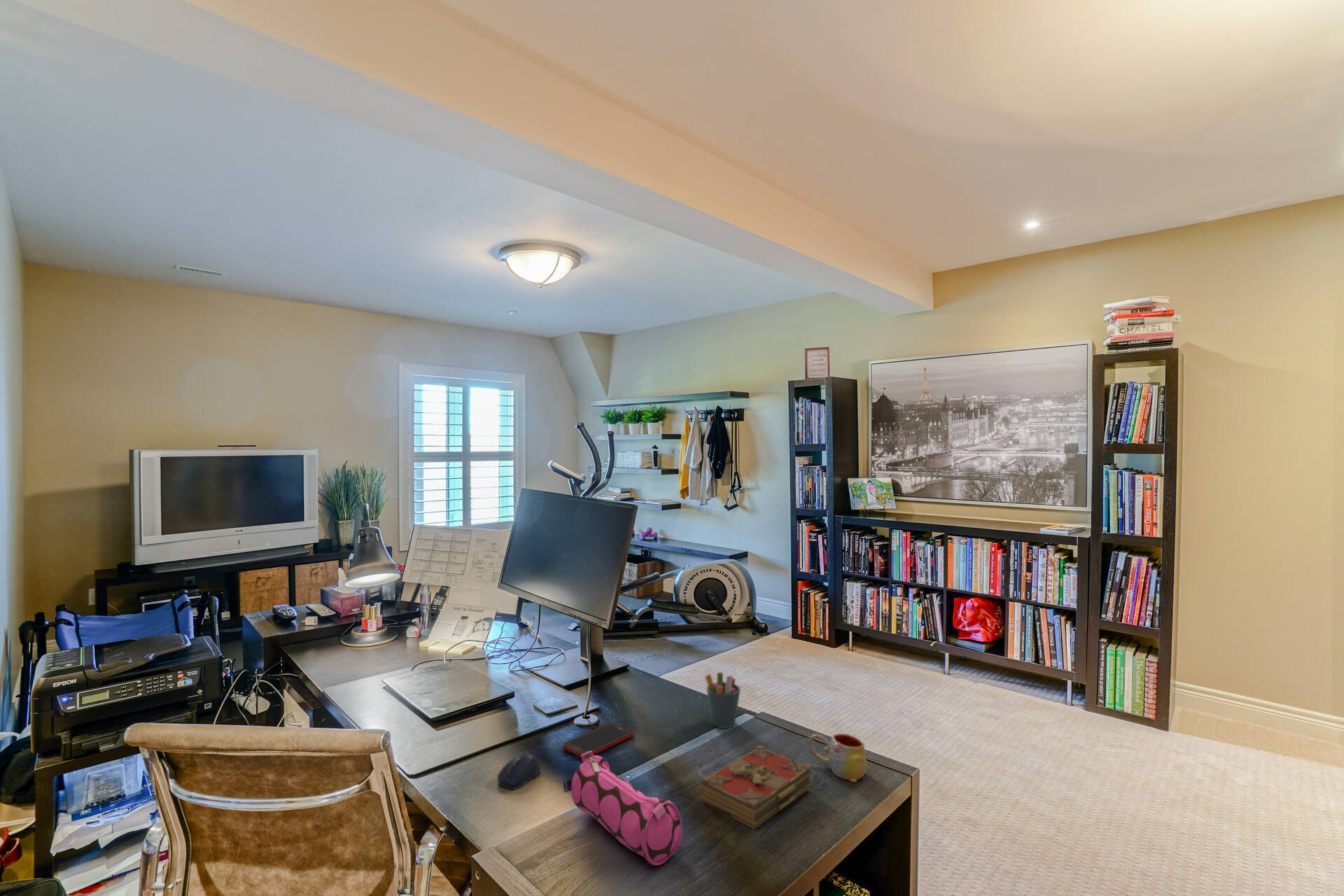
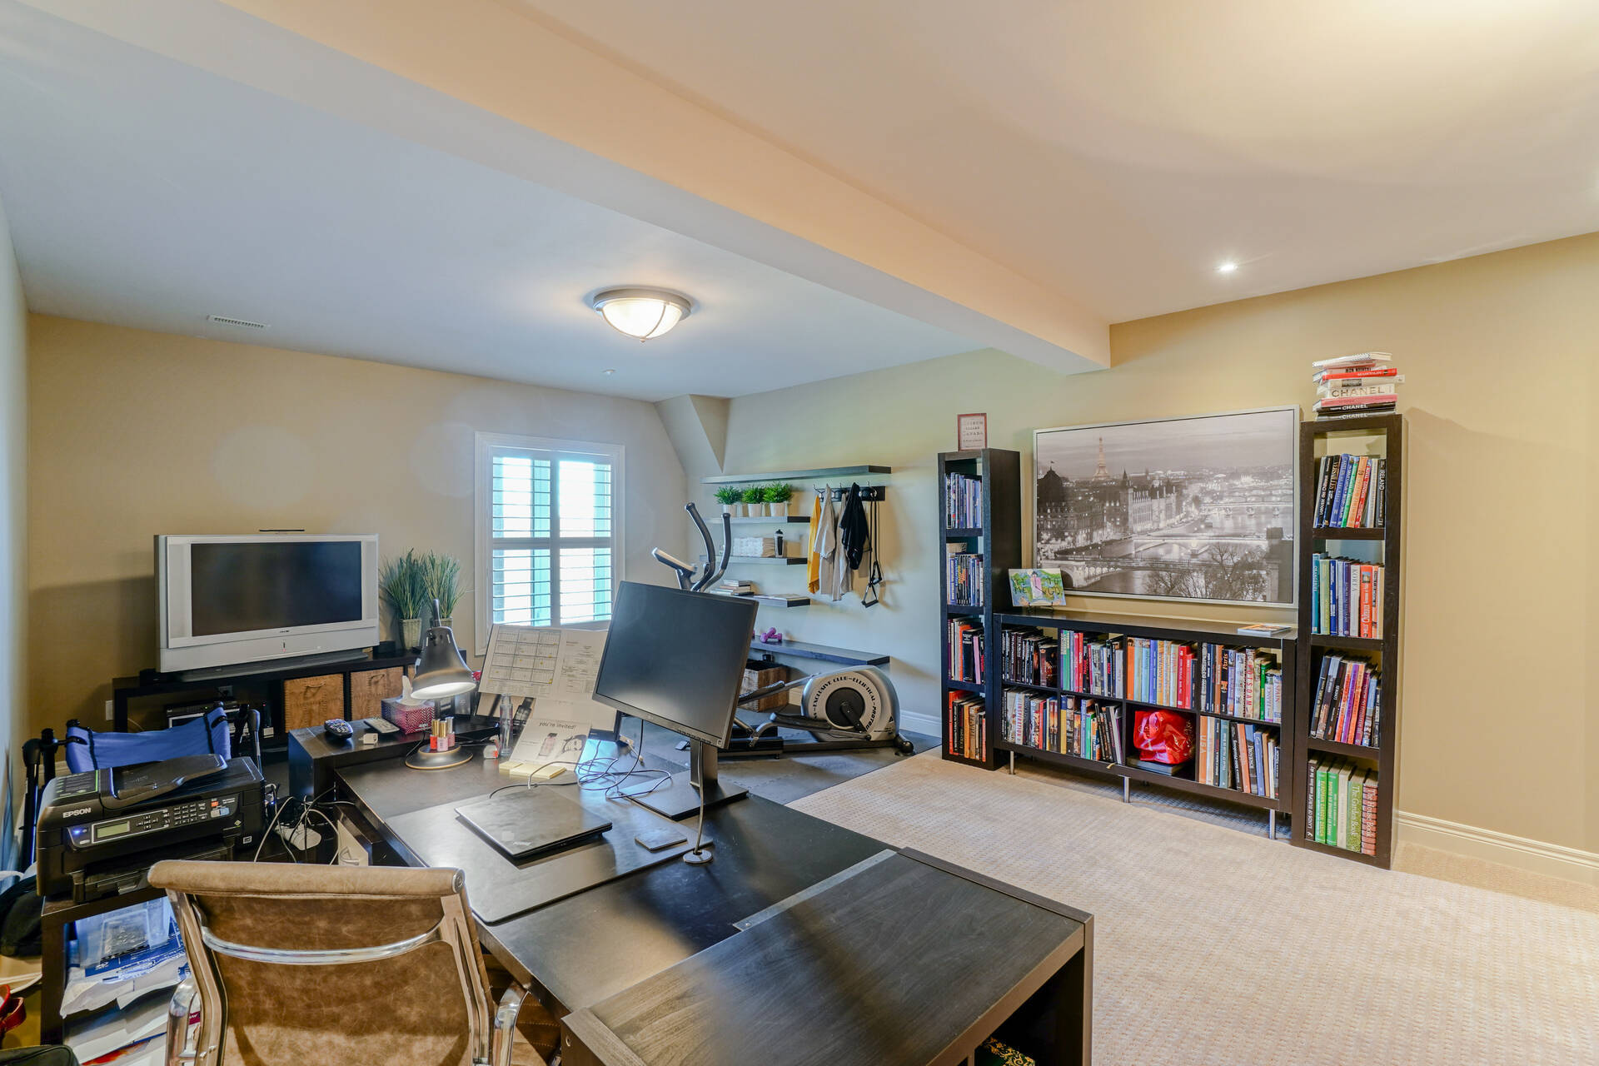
- pen holder [704,671,741,729]
- mug [807,733,867,783]
- computer mouse [496,752,541,790]
- book [700,744,812,830]
- cell phone [561,722,634,759]
- pencil case [563,751,683,866]
